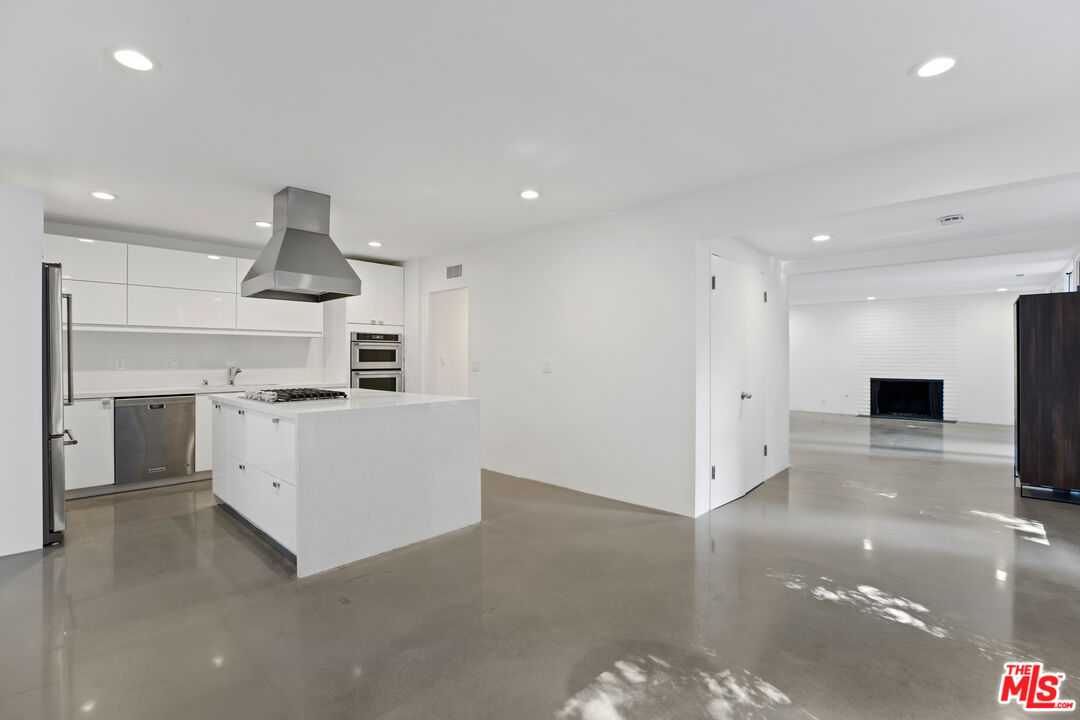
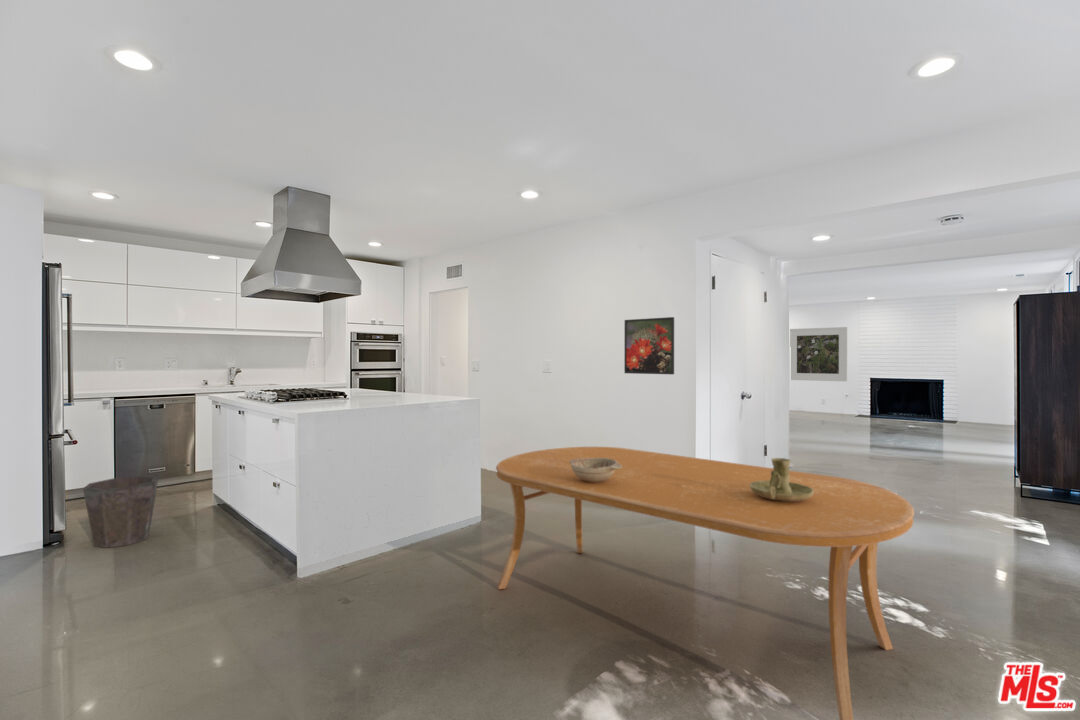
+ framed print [789,326,848,382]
+ waste bin [82,475,160,549]
+ dining table [495,446,915,720]
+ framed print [623,316,675,375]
+ decorative bowl [569,458,622,483]
+ candle holder [750,457,814,501]
